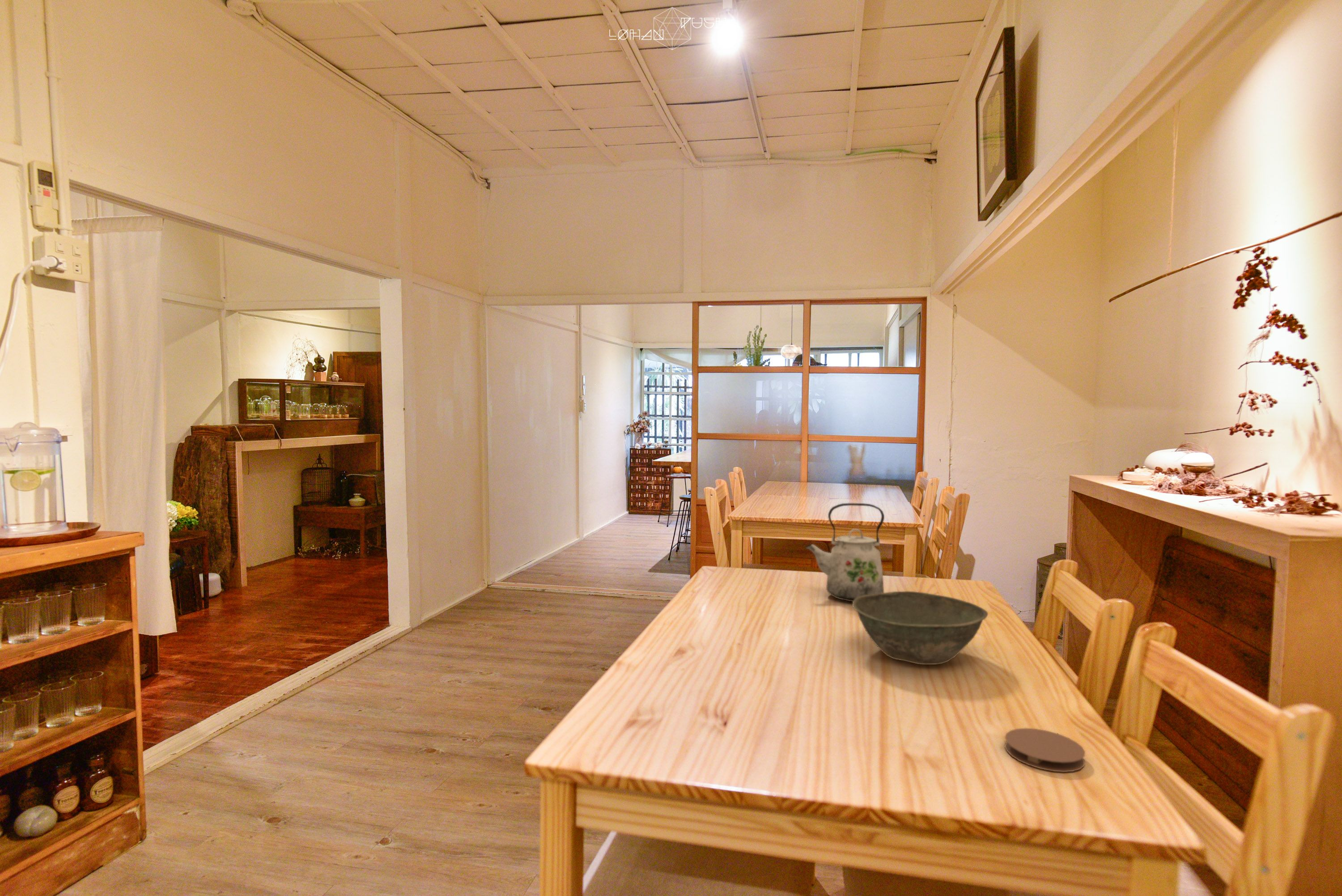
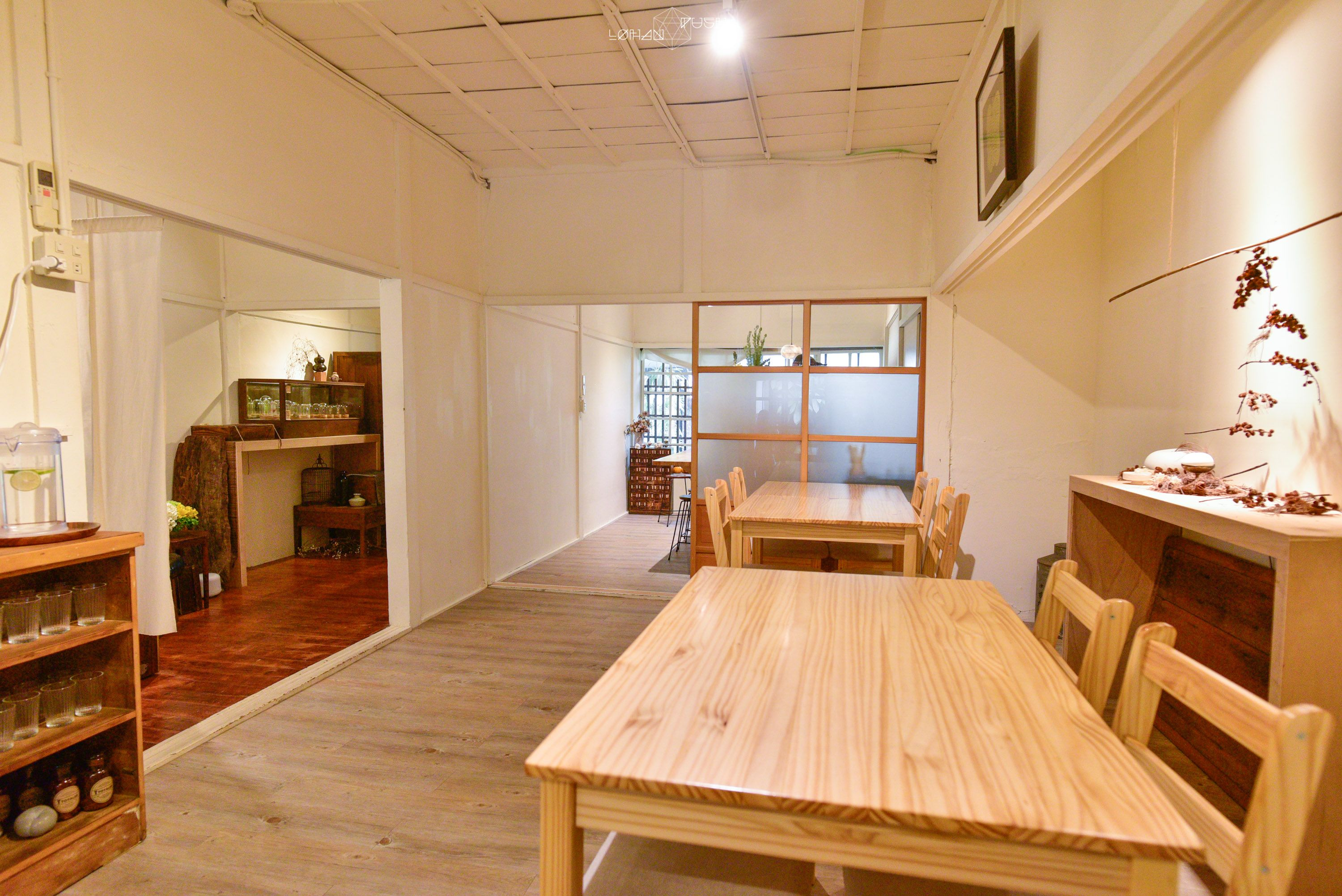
- coaster [1004,728,1086,773]
- bowl [852,591,989,665]
- kettle [805,503,885,602]
